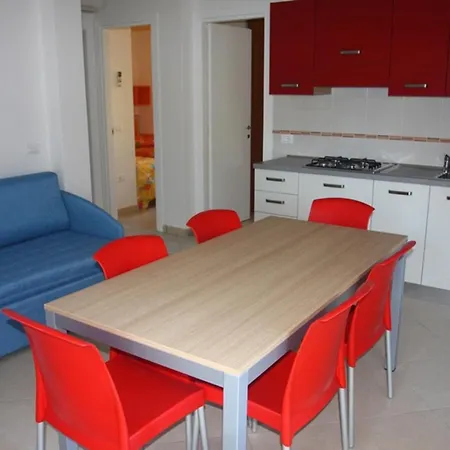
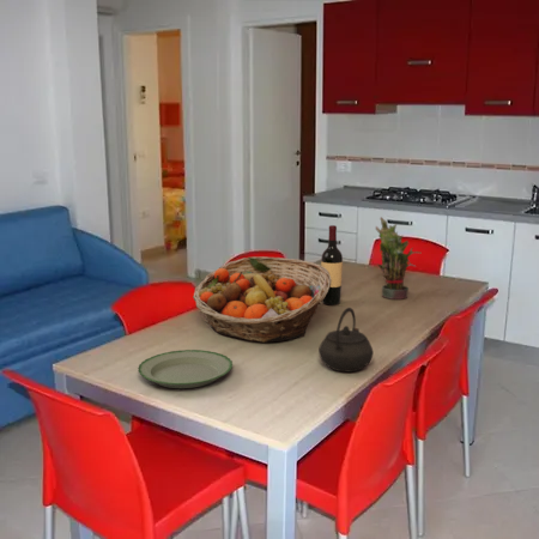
+ kettle [317,307,375,373]
+ plate [137,349,234,389]
+ fruit basket [192,255,332,344]
+ potted plant [375,216,420,301]
+ wine bottle [320,224,344,307]
